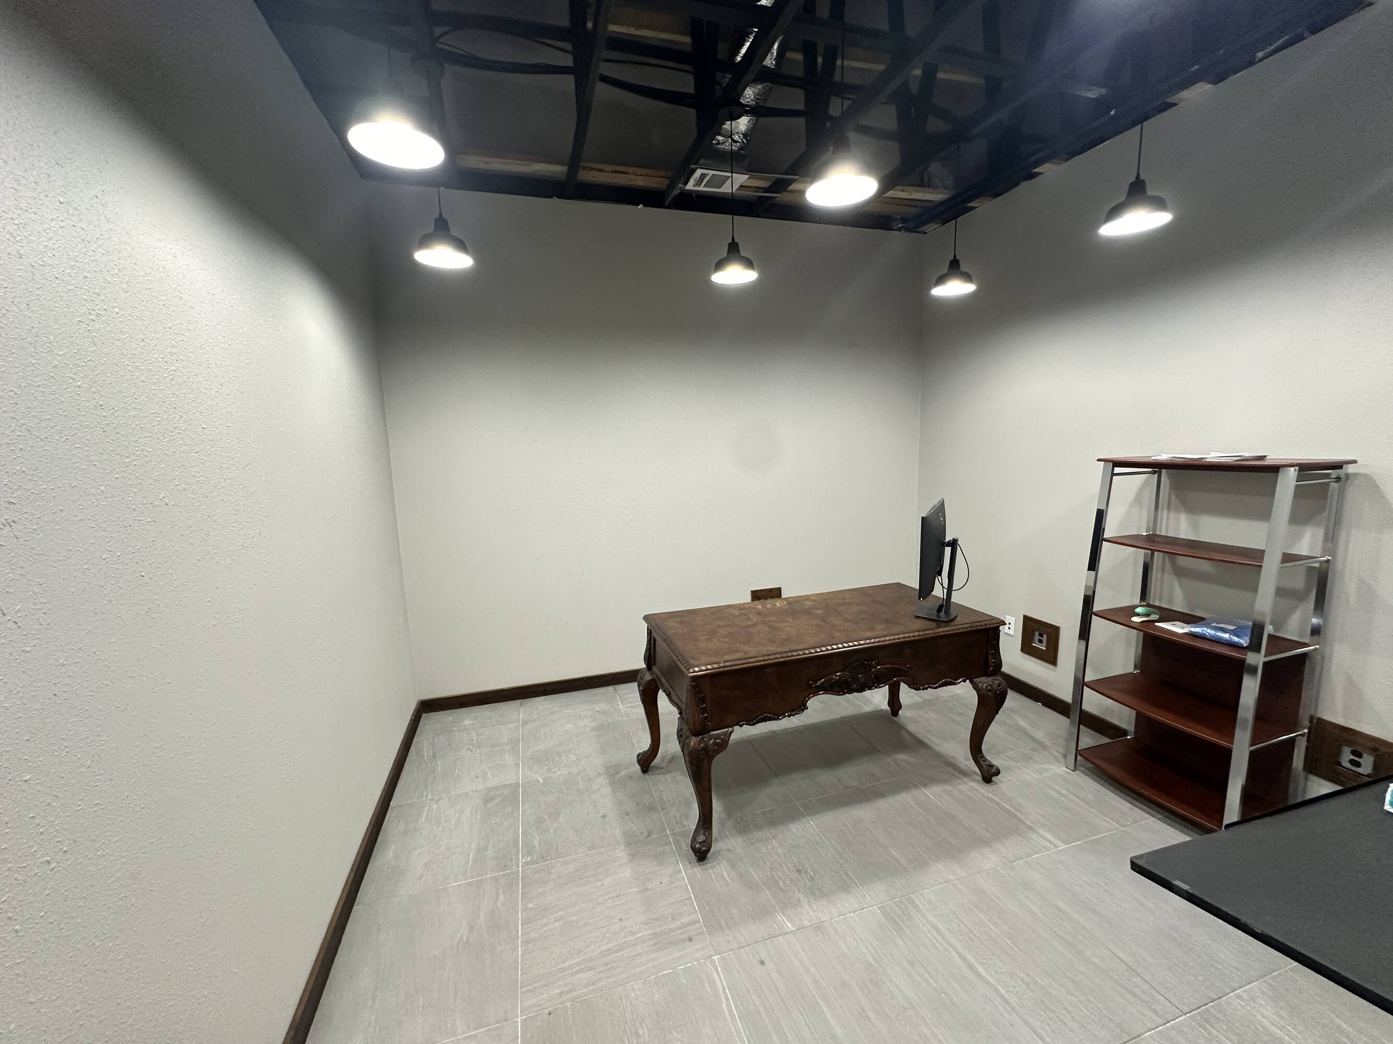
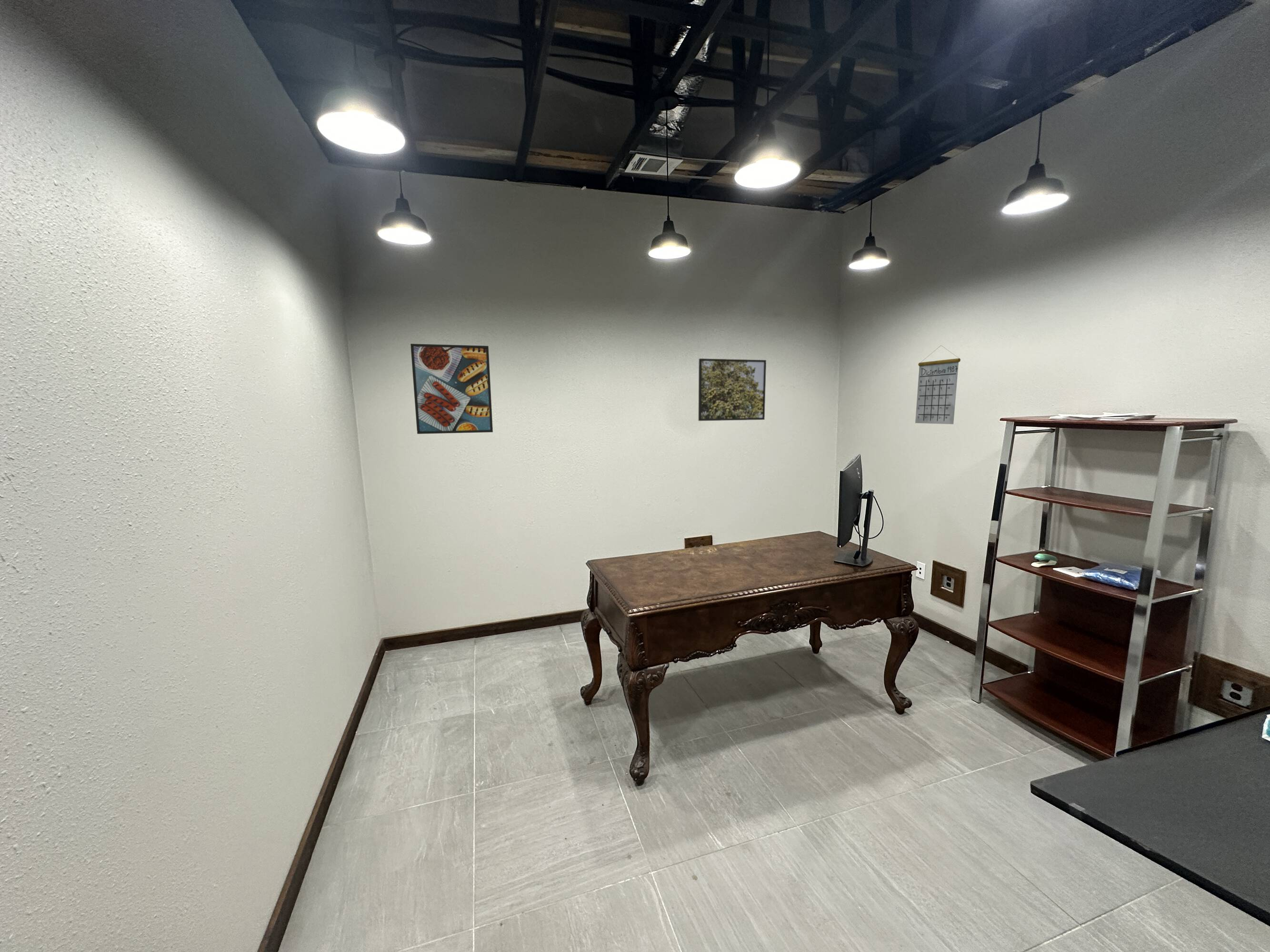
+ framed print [410,343,493,435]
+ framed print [698,358,767,421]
+ calendar [915,345,961,425]
